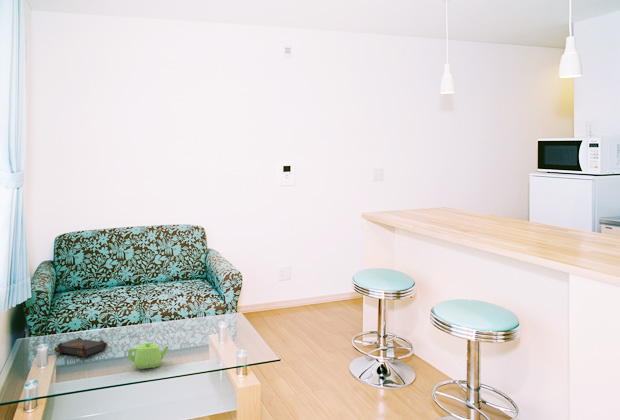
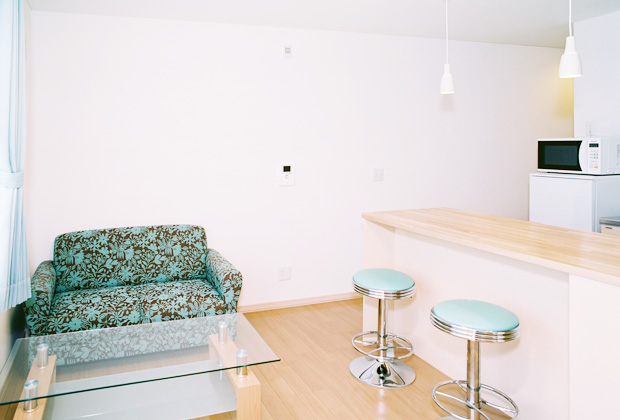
- teapot [127,341,170,370]
- book [53,336,108,357]
